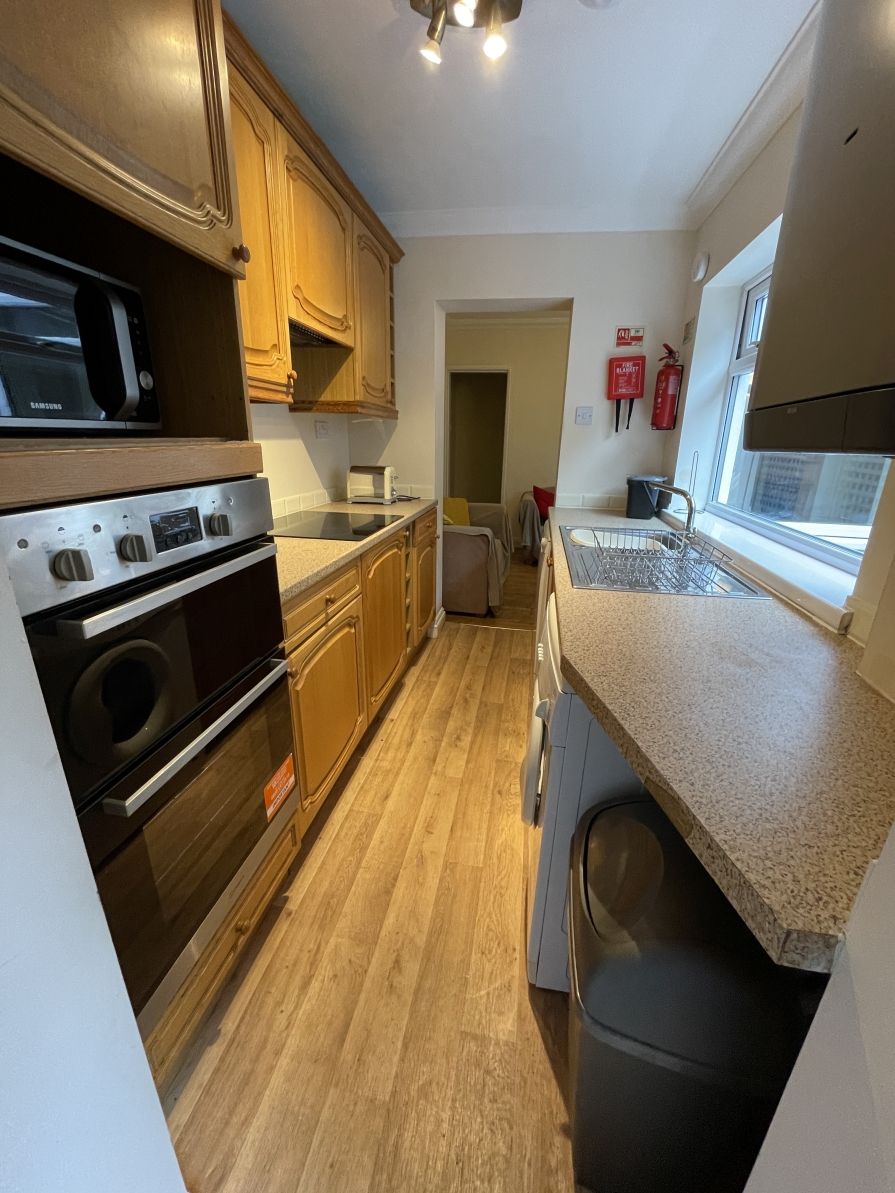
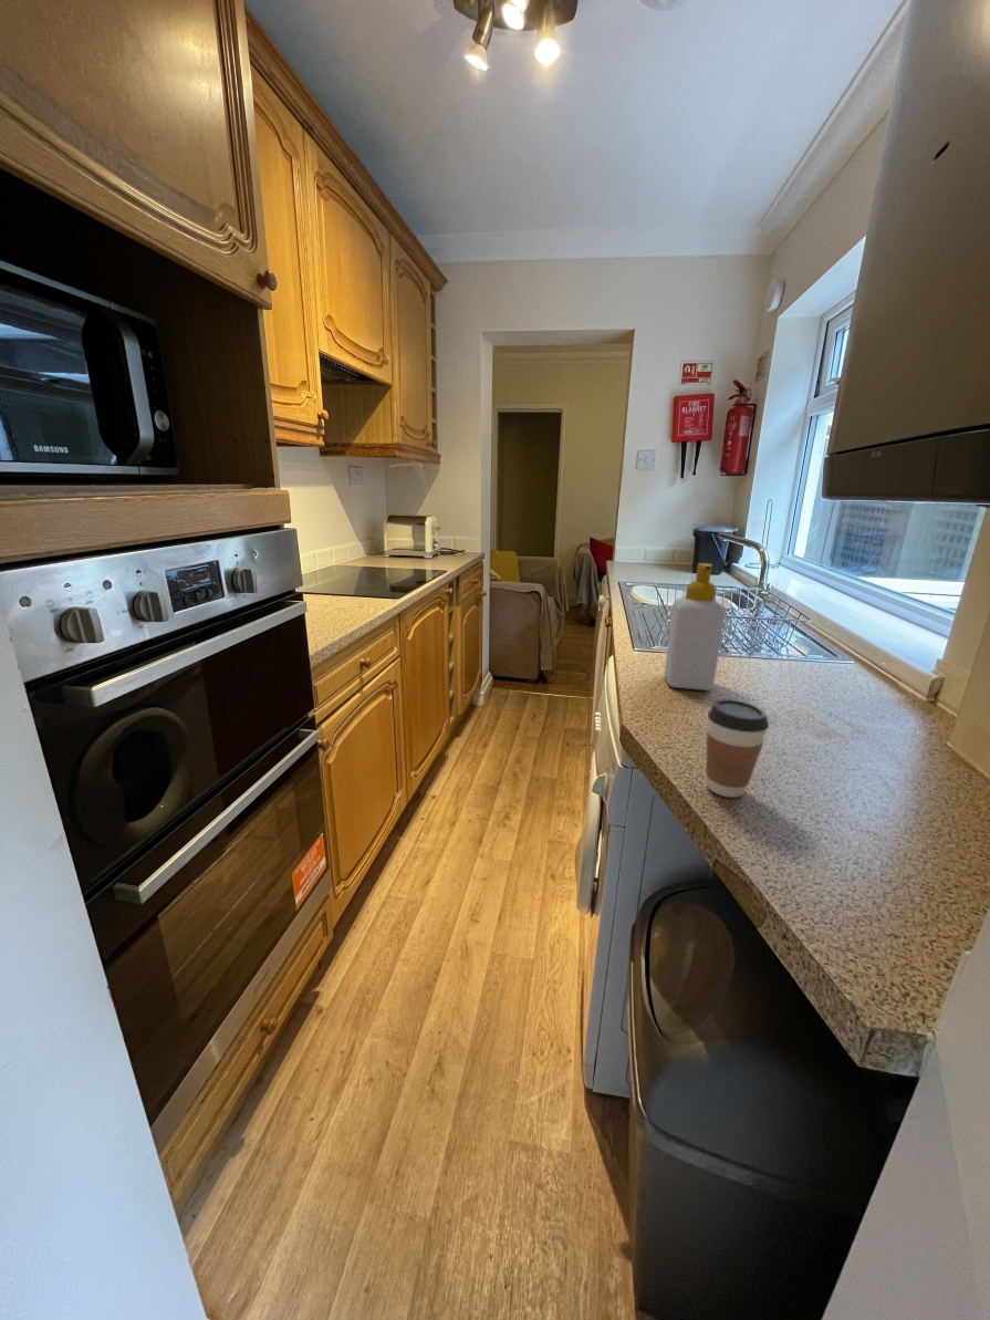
+ coffee cup [705,698,770,799]
+ soap bottle [664,562,727,692]
